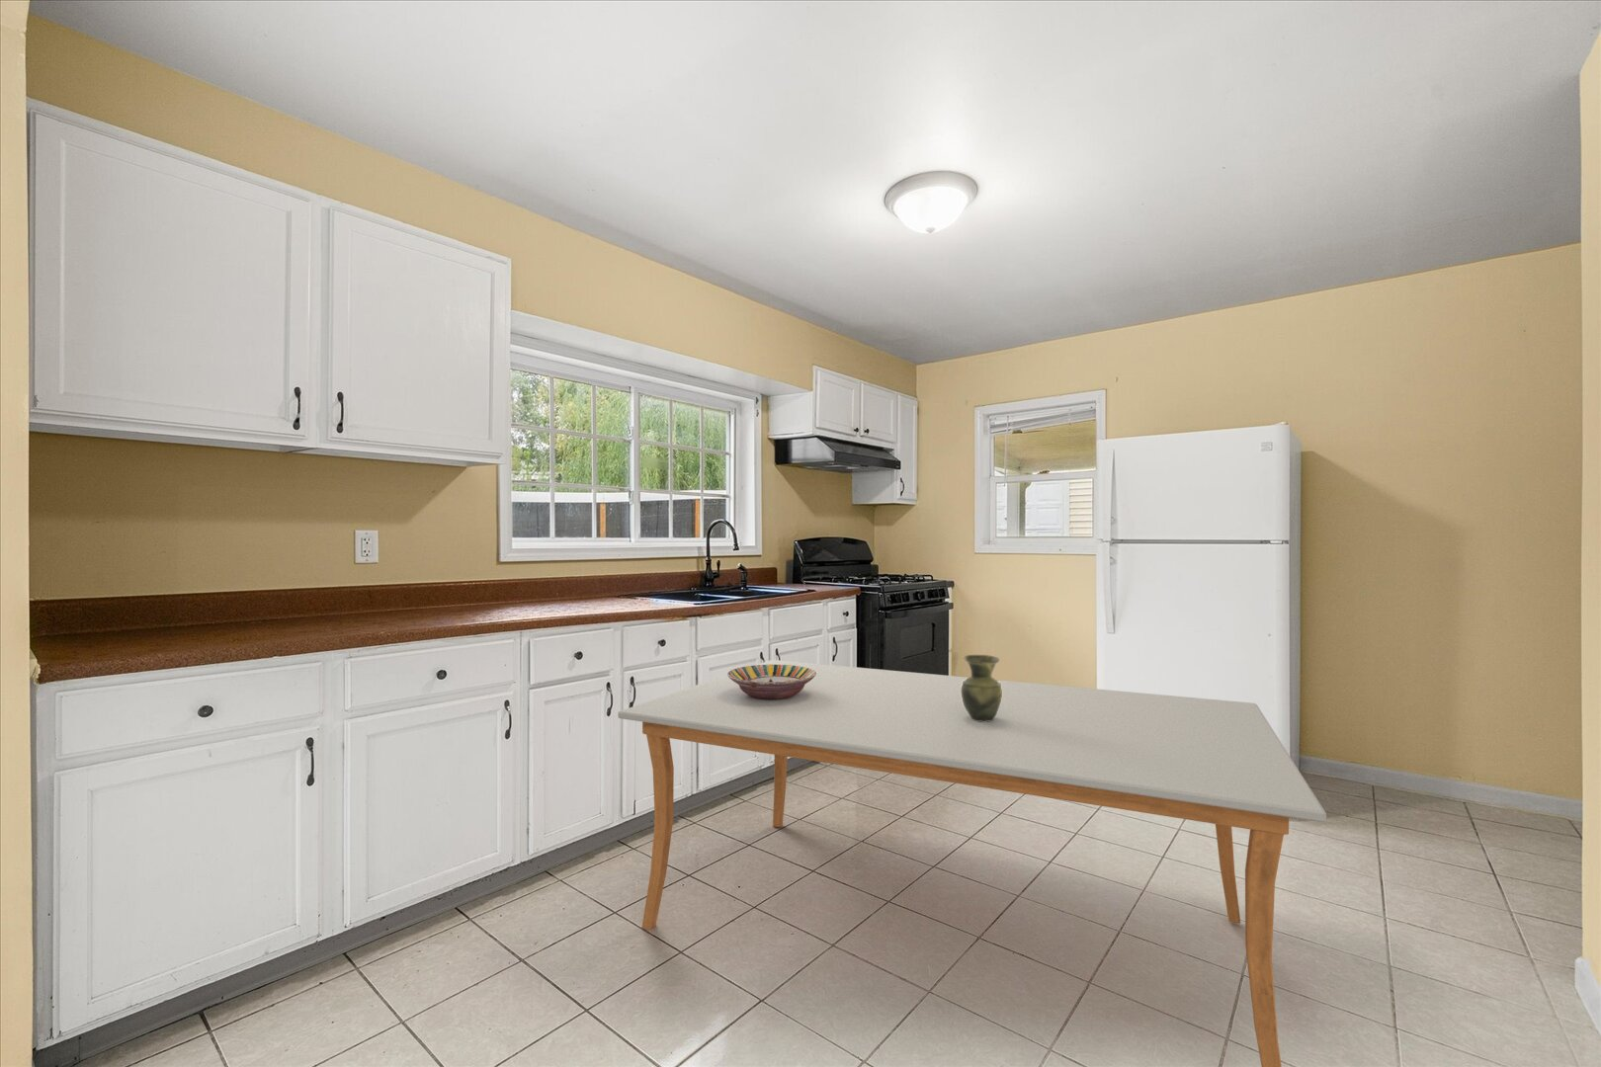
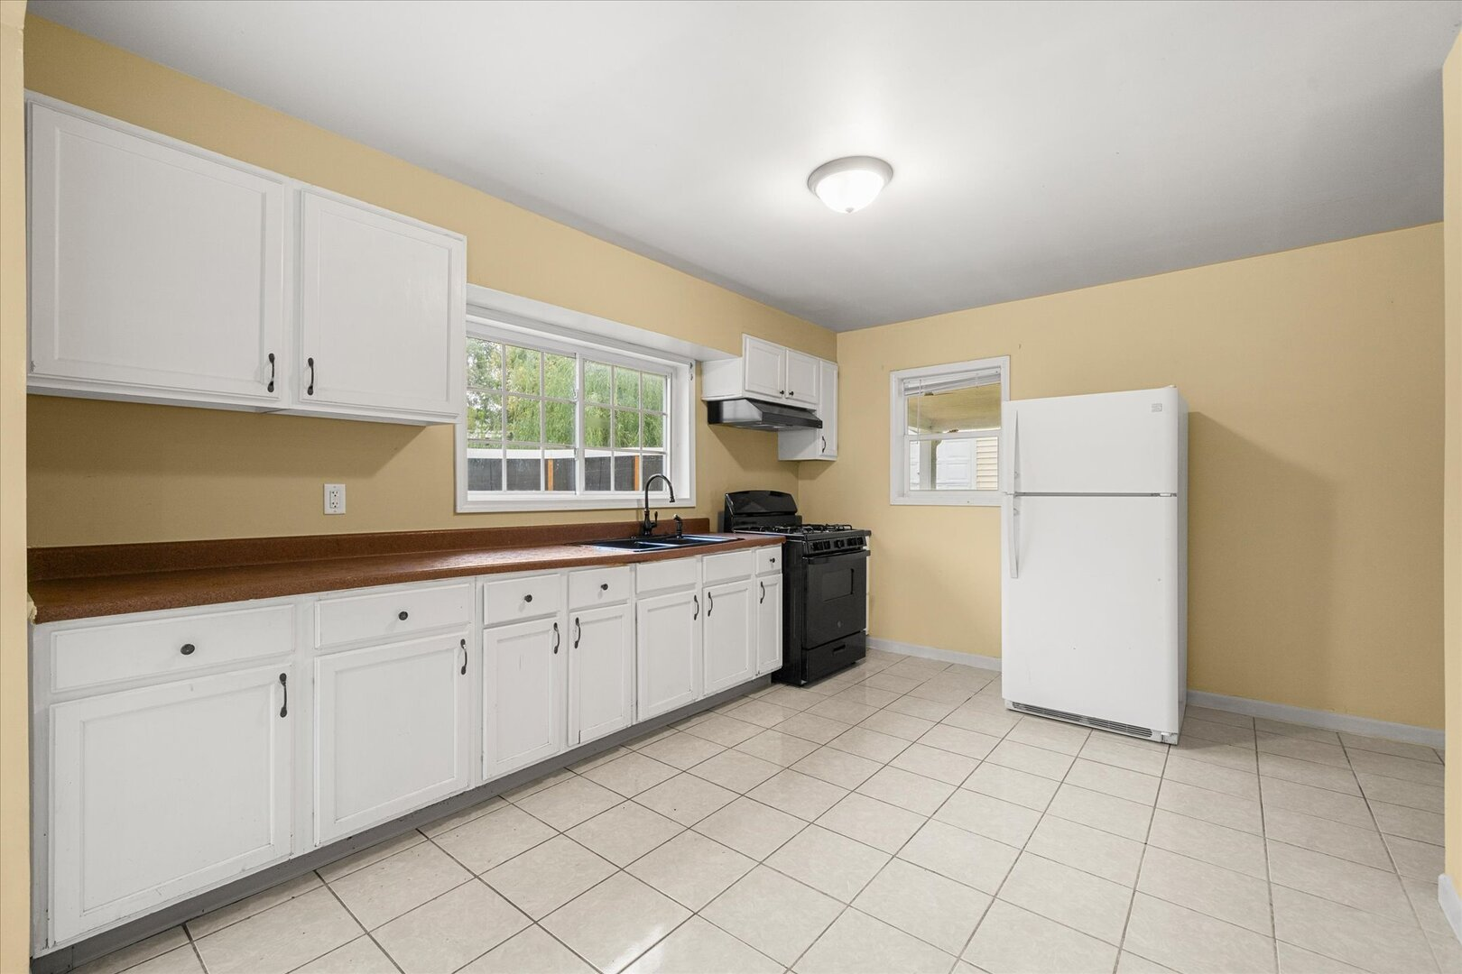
- vase [961,654,1002,722]
- serving bowl [727,664,816,699]
- dining table [617,659,1327,1067]
